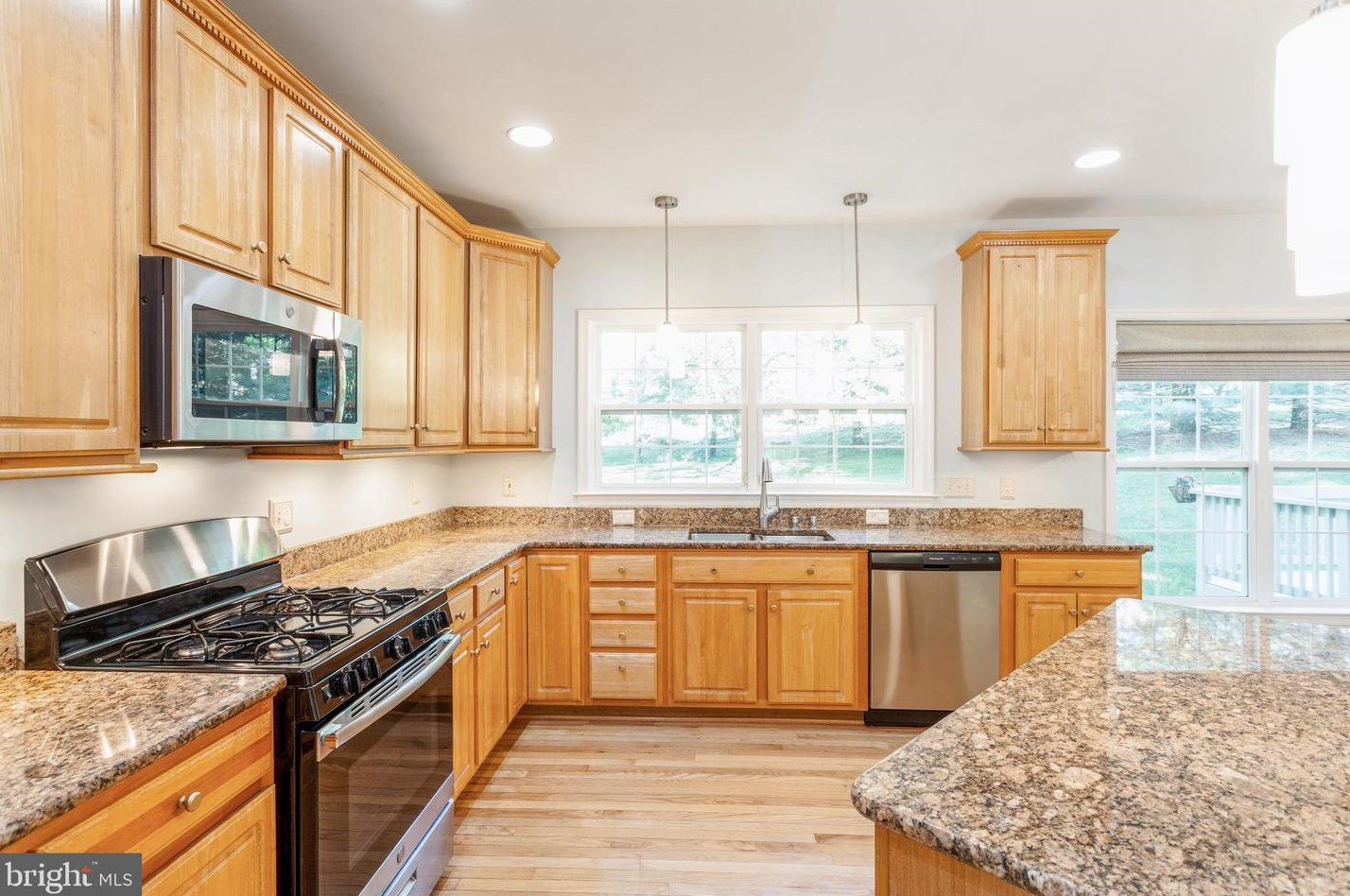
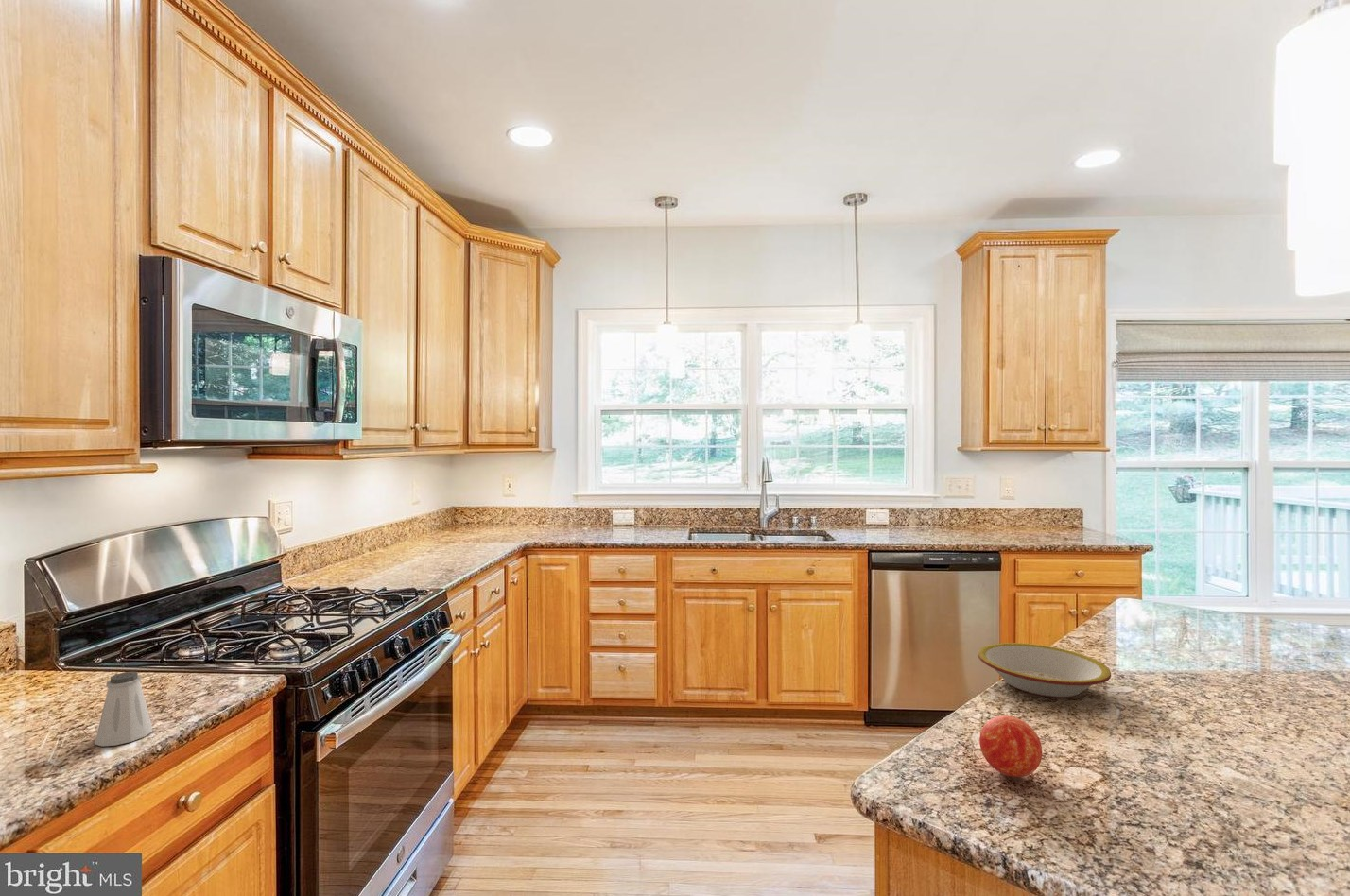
+ apple [978,715,1044,778]
+ saltshaker [94,671,153,747]
+ bowl [977,642,1112,698]
